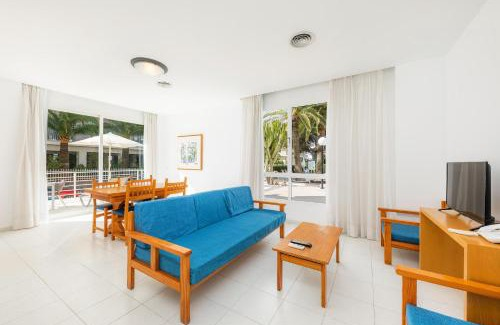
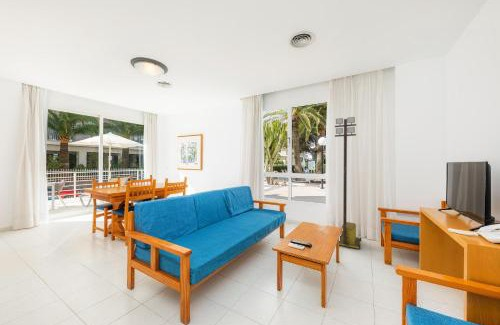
+ portable light tower [334,116,362,250]
